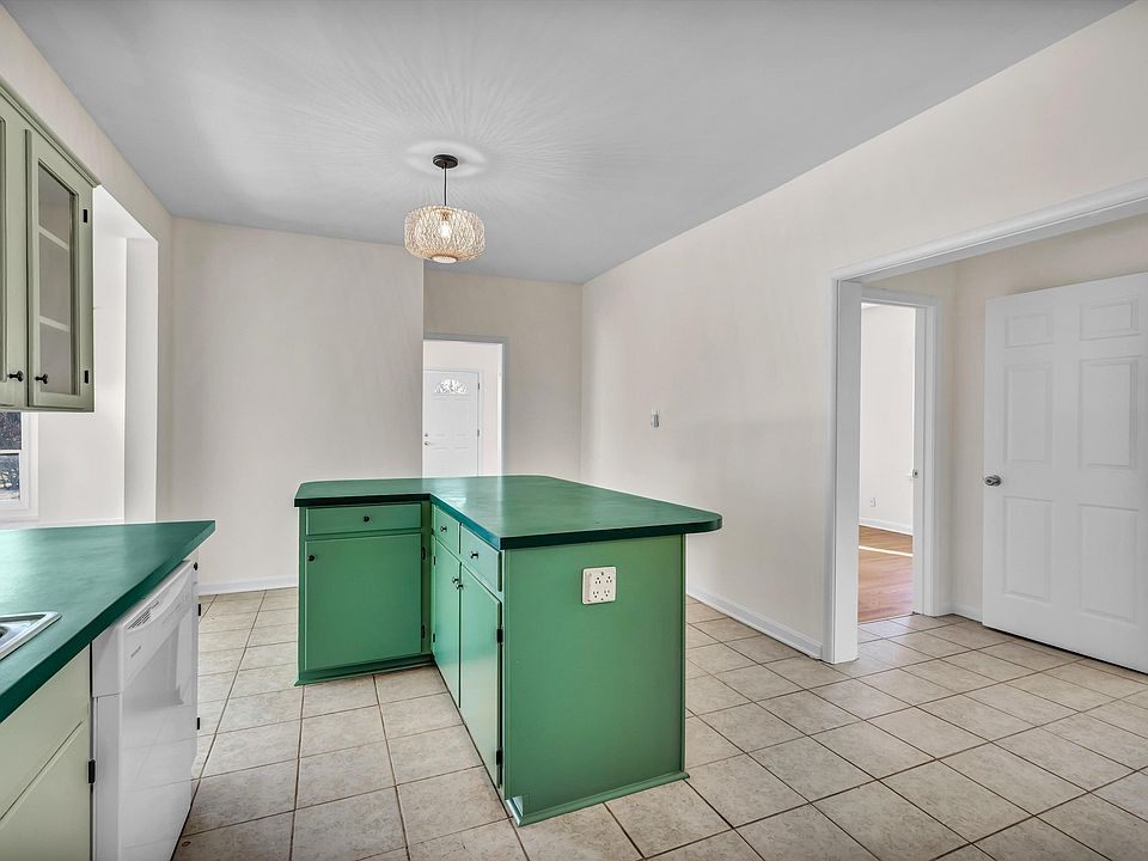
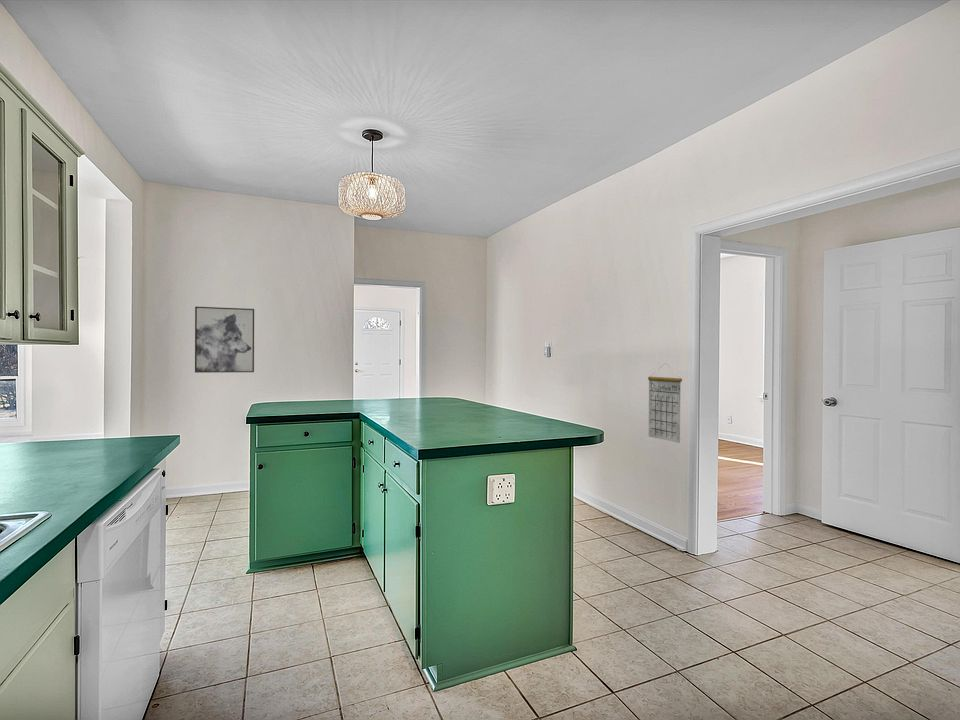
+ wall art [194,306,255,374]
+ calendar [647,362,683,444]
